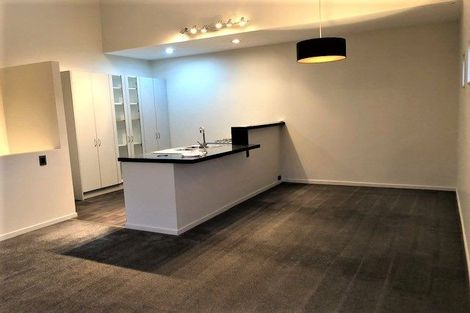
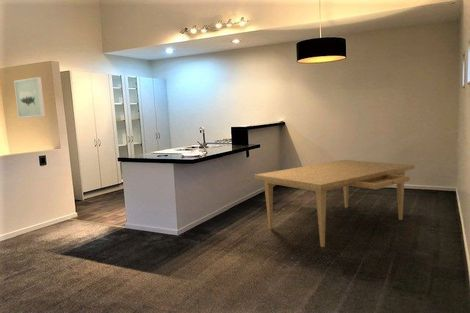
+ wall art [13,76,46,119]
+ dining table [253,159,415,248]
